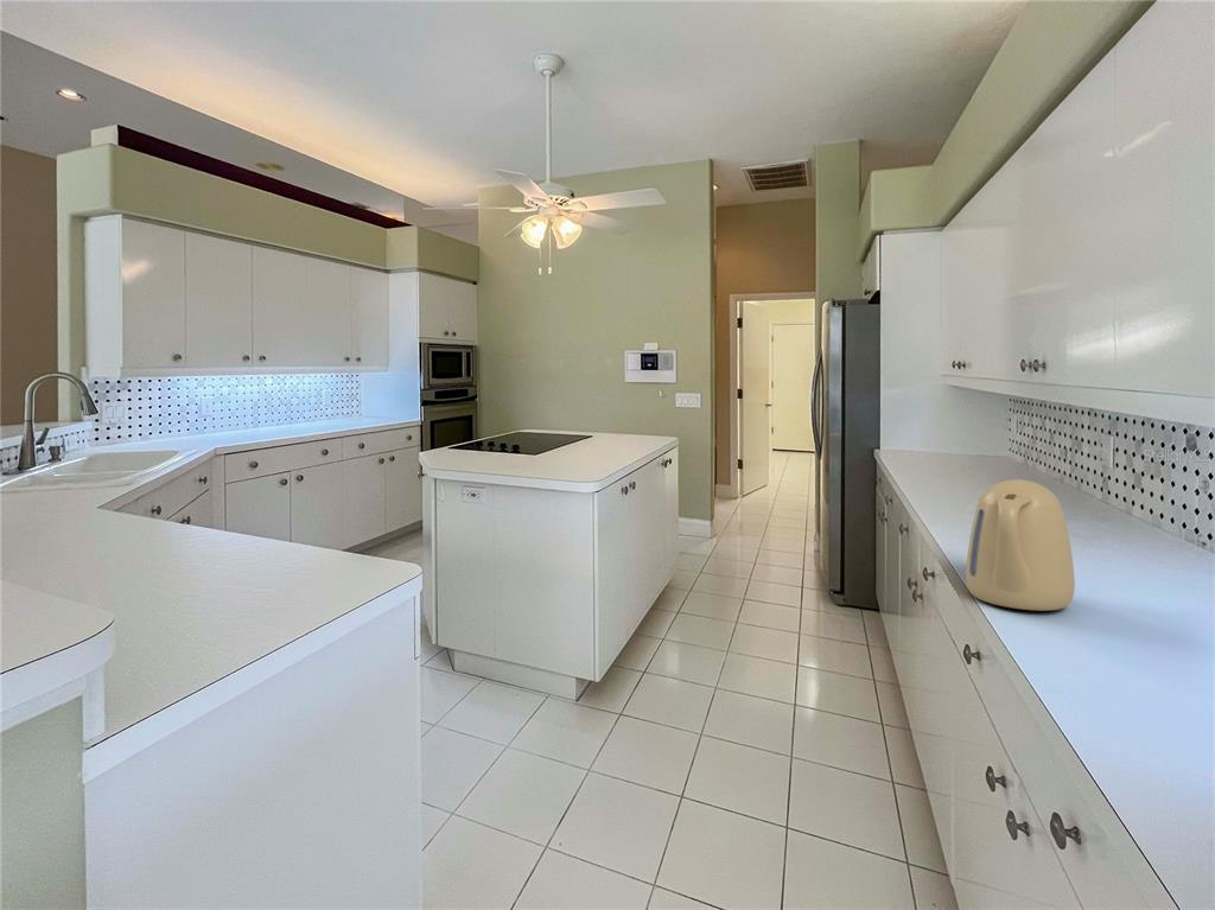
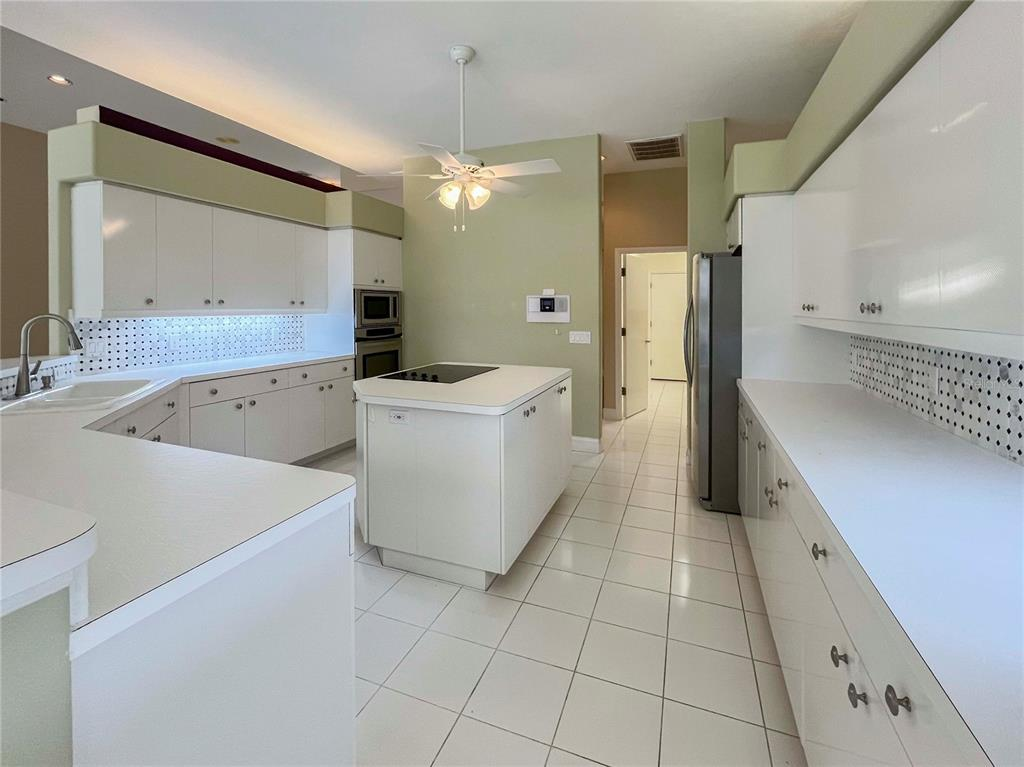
- kettle [965,478,1076,612]
